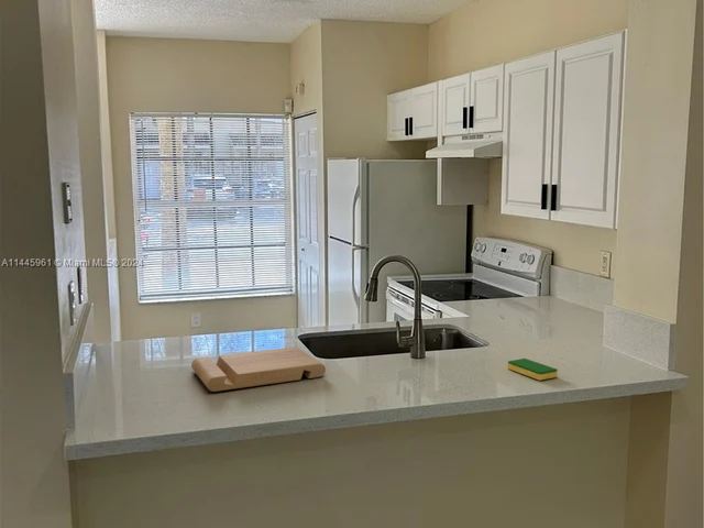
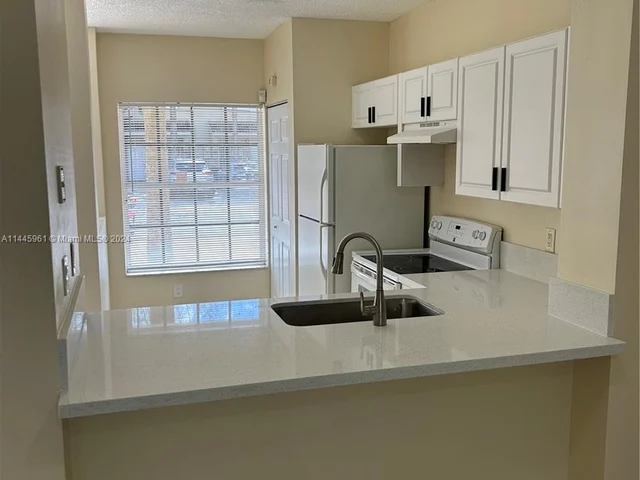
- dish sponge [507,358,559,382]
- cutting board [190,346,327,393]
